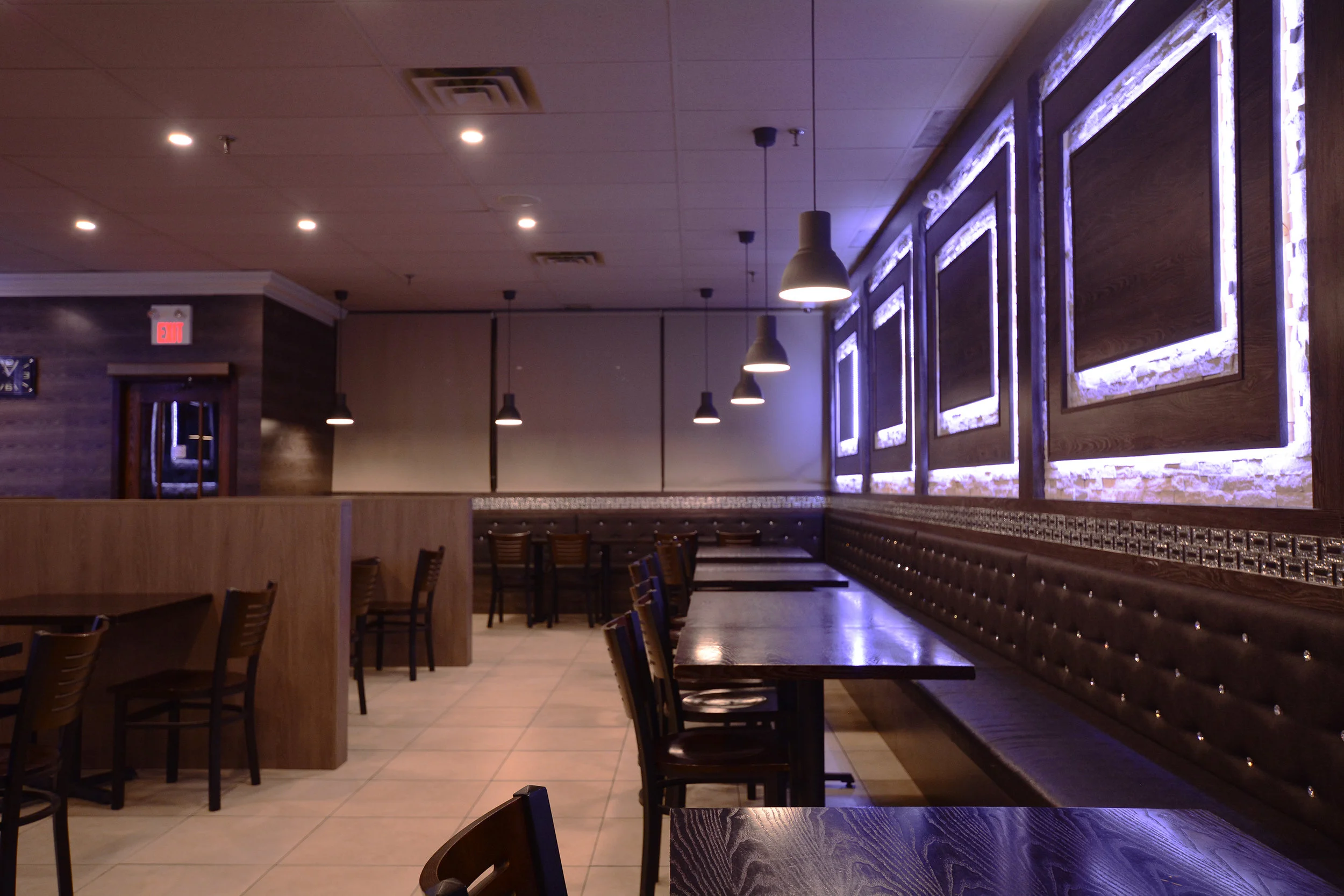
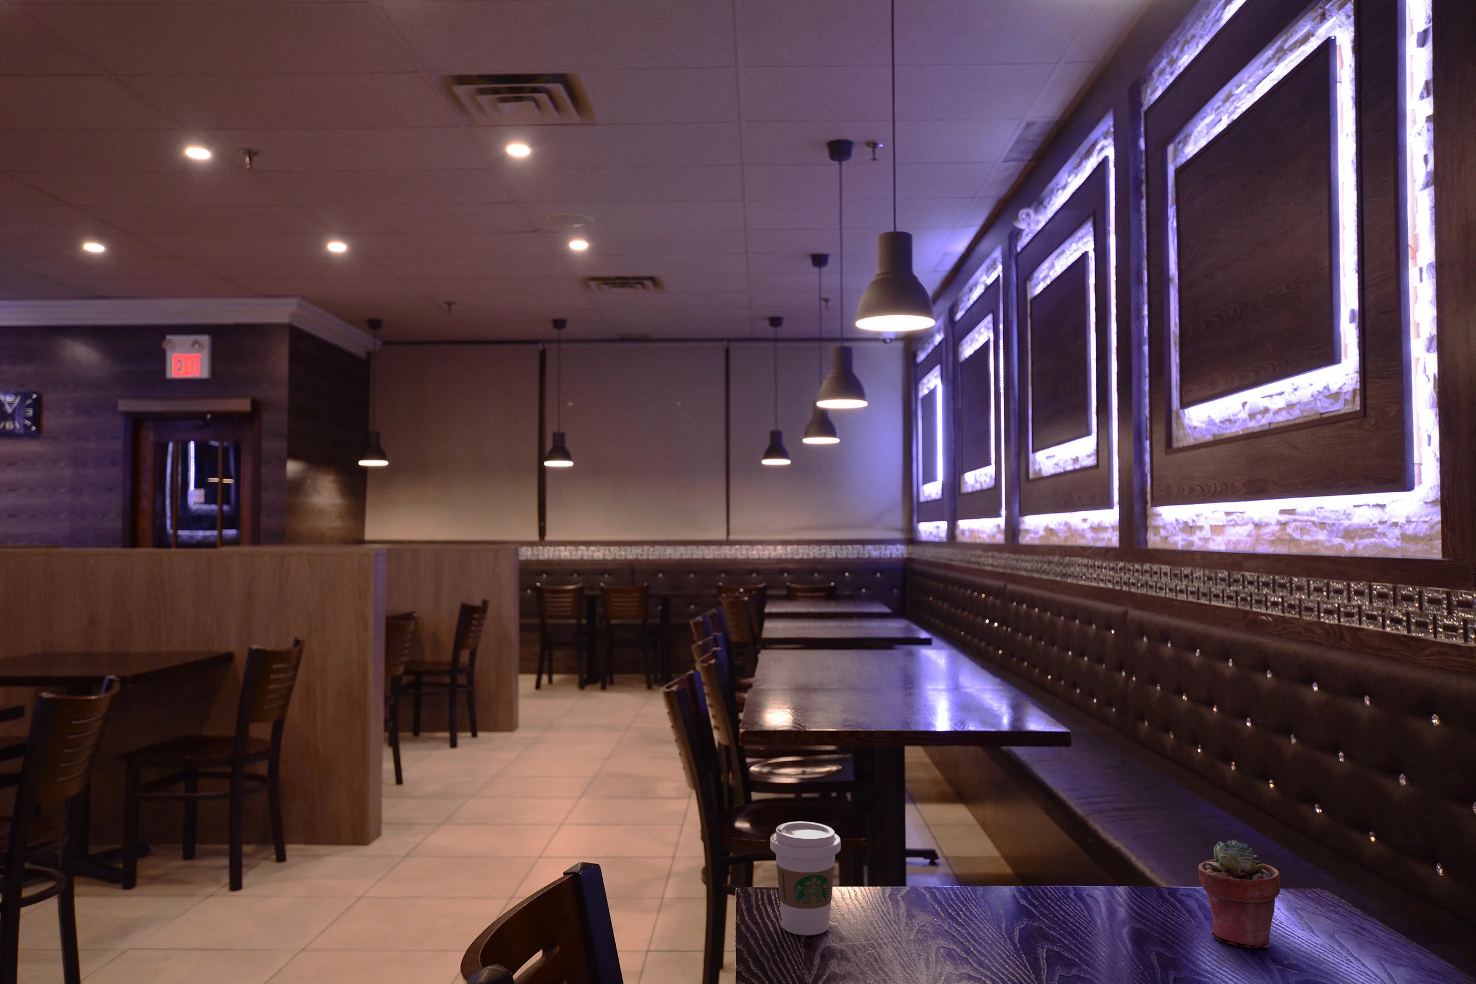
+ coffee cup [770,821,841,936]
+ potted succulent [1197,839,1281,949]
